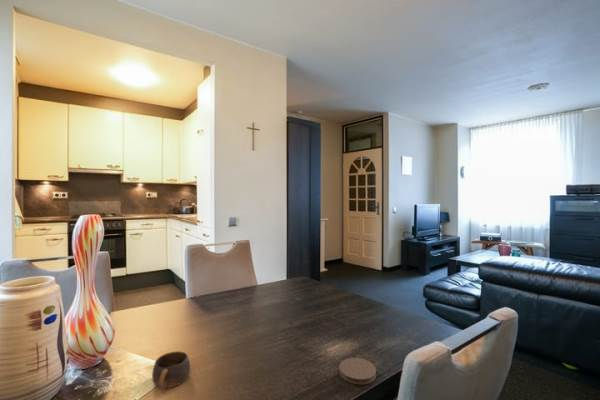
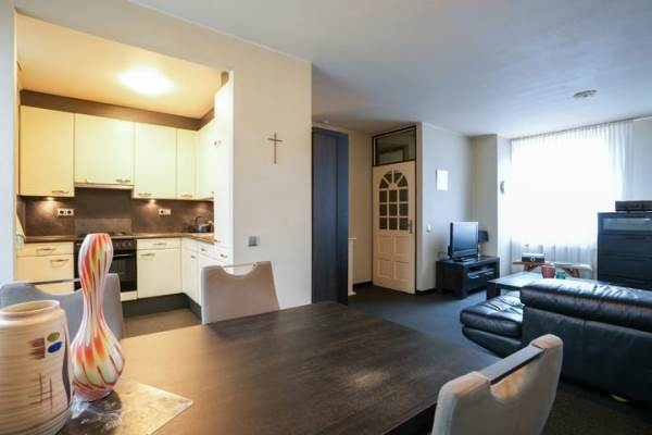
- coaster [338,357,377,385]
- cup [151,350,191,391]
